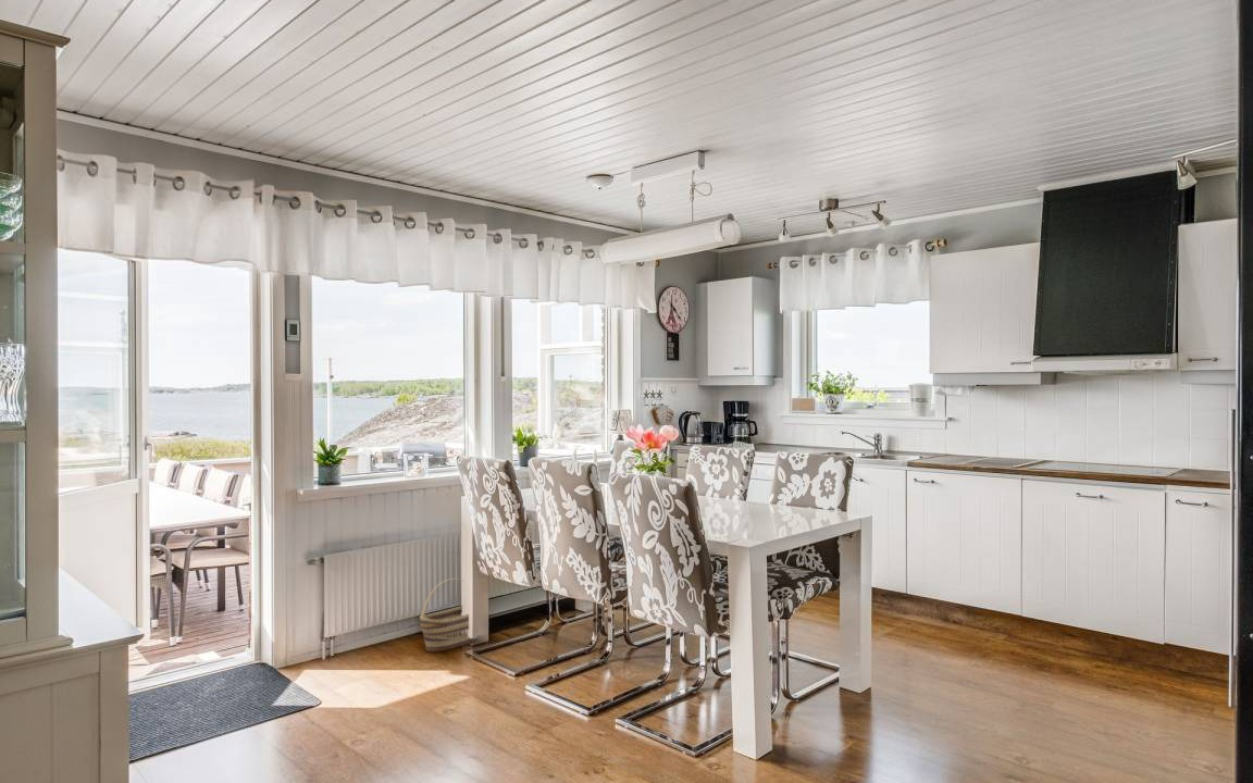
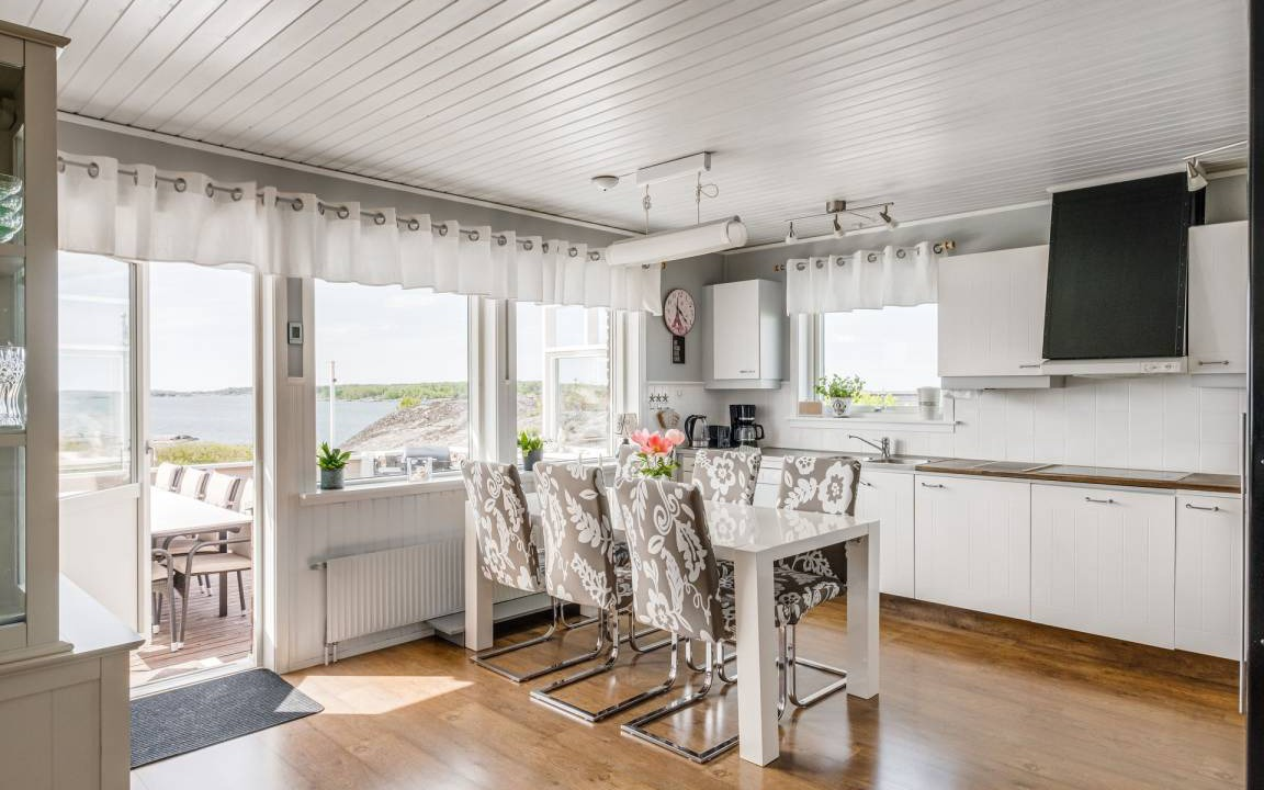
- basket [419,577,477,652]
